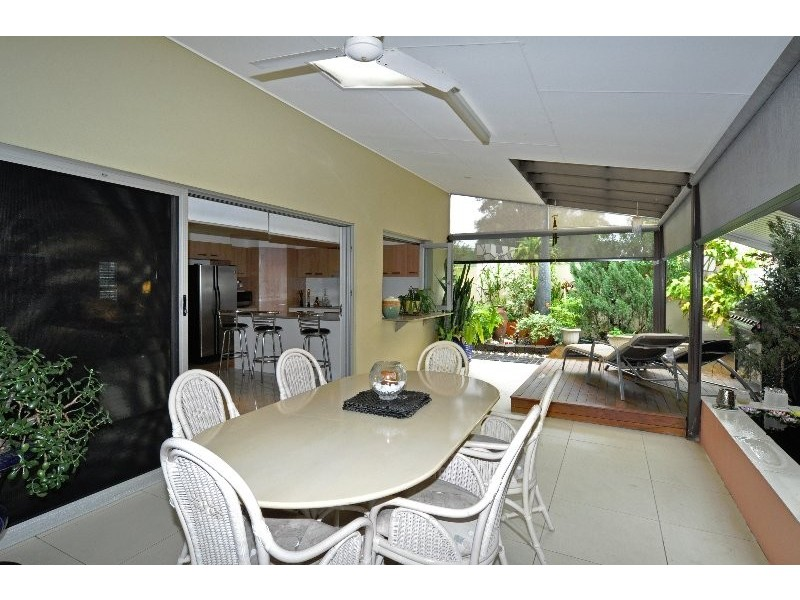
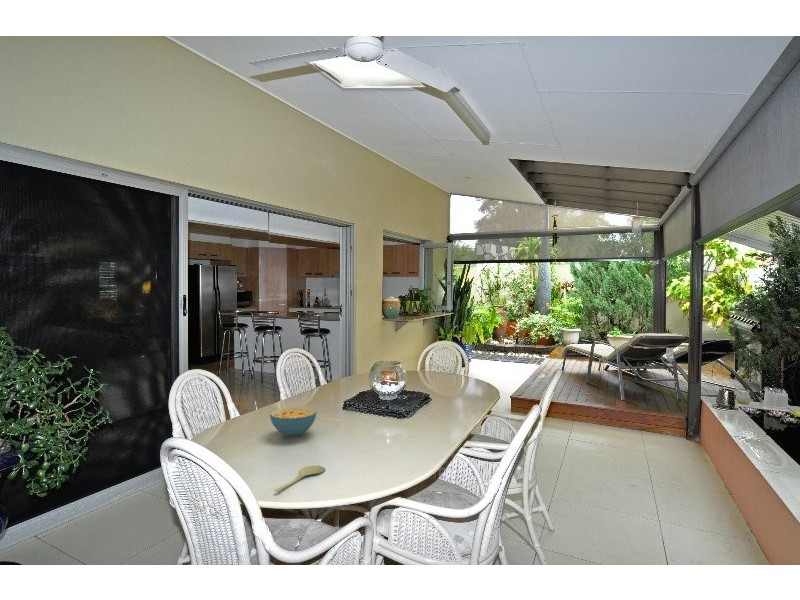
+ cereal bowl [269,406,318,437]
+ spoon [274,465,326,493]
